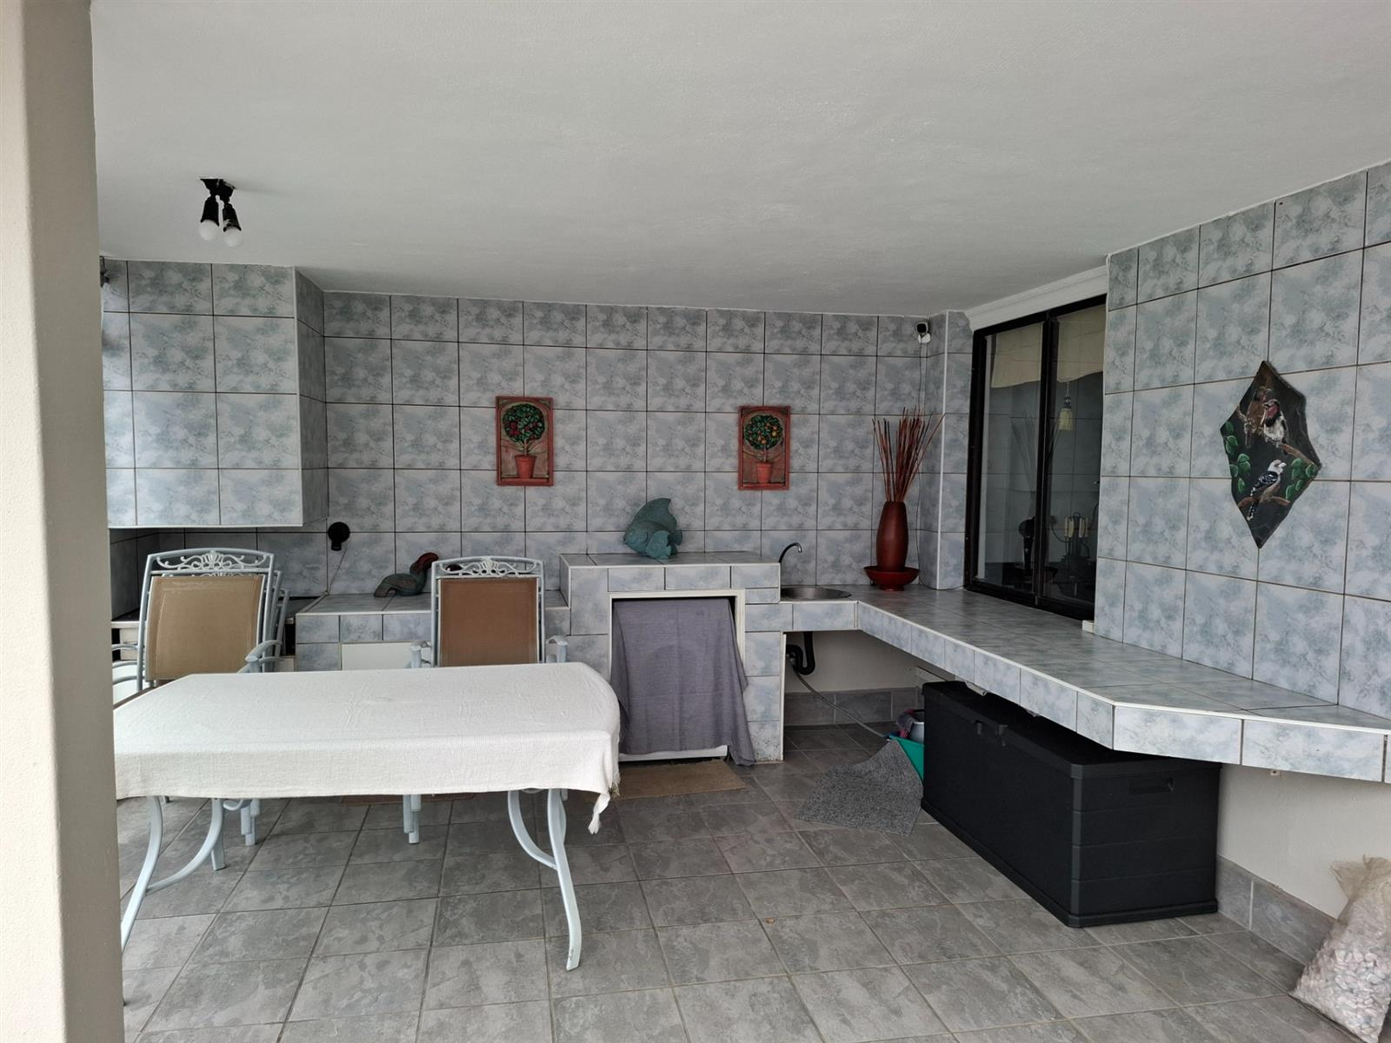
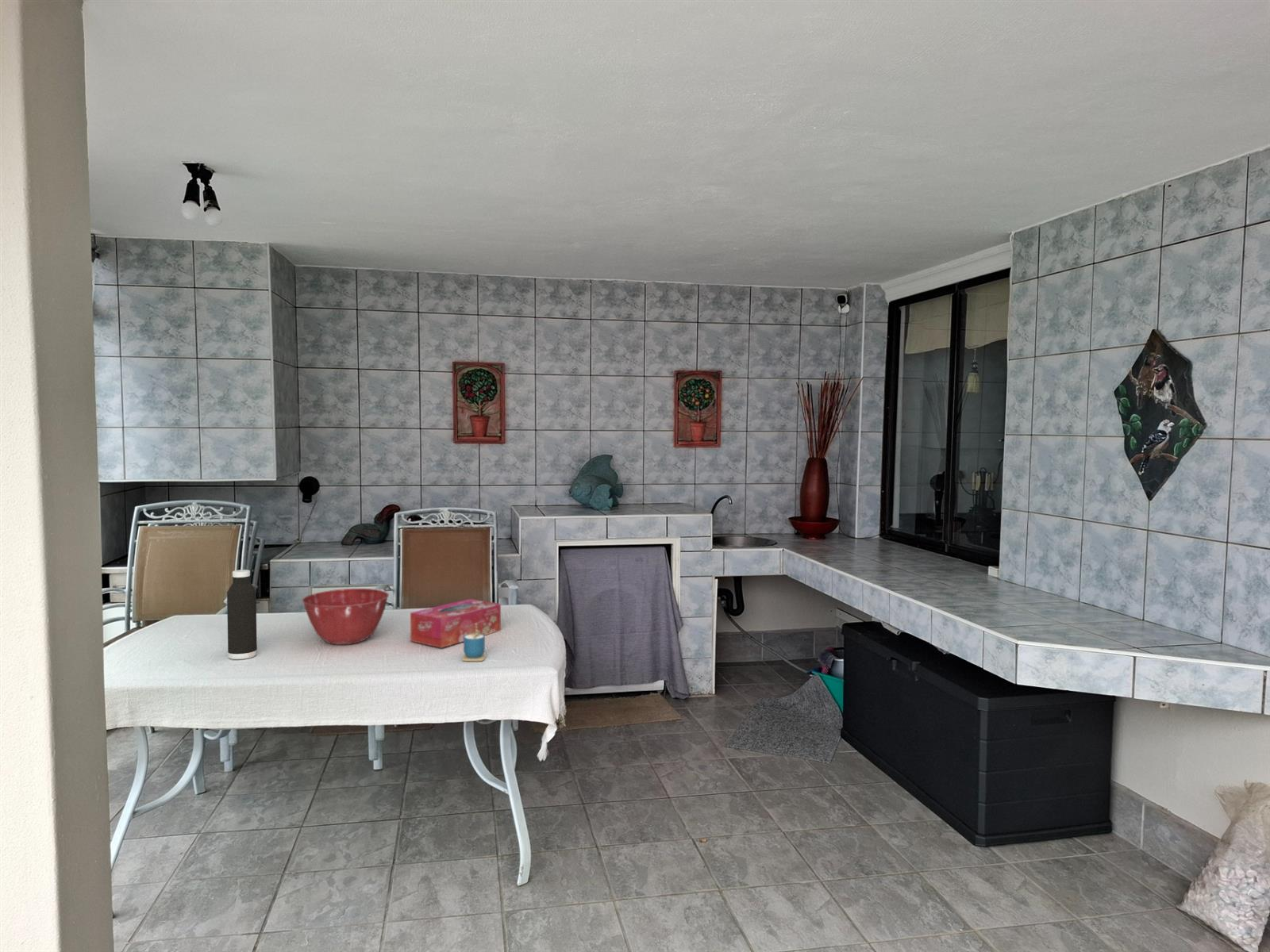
+ tissue box [410,598,502,649]
+ water bottle [226,569,258,660]
+ mixing bowl [302,588,390,645]
+ cup [461,624,487,662]
